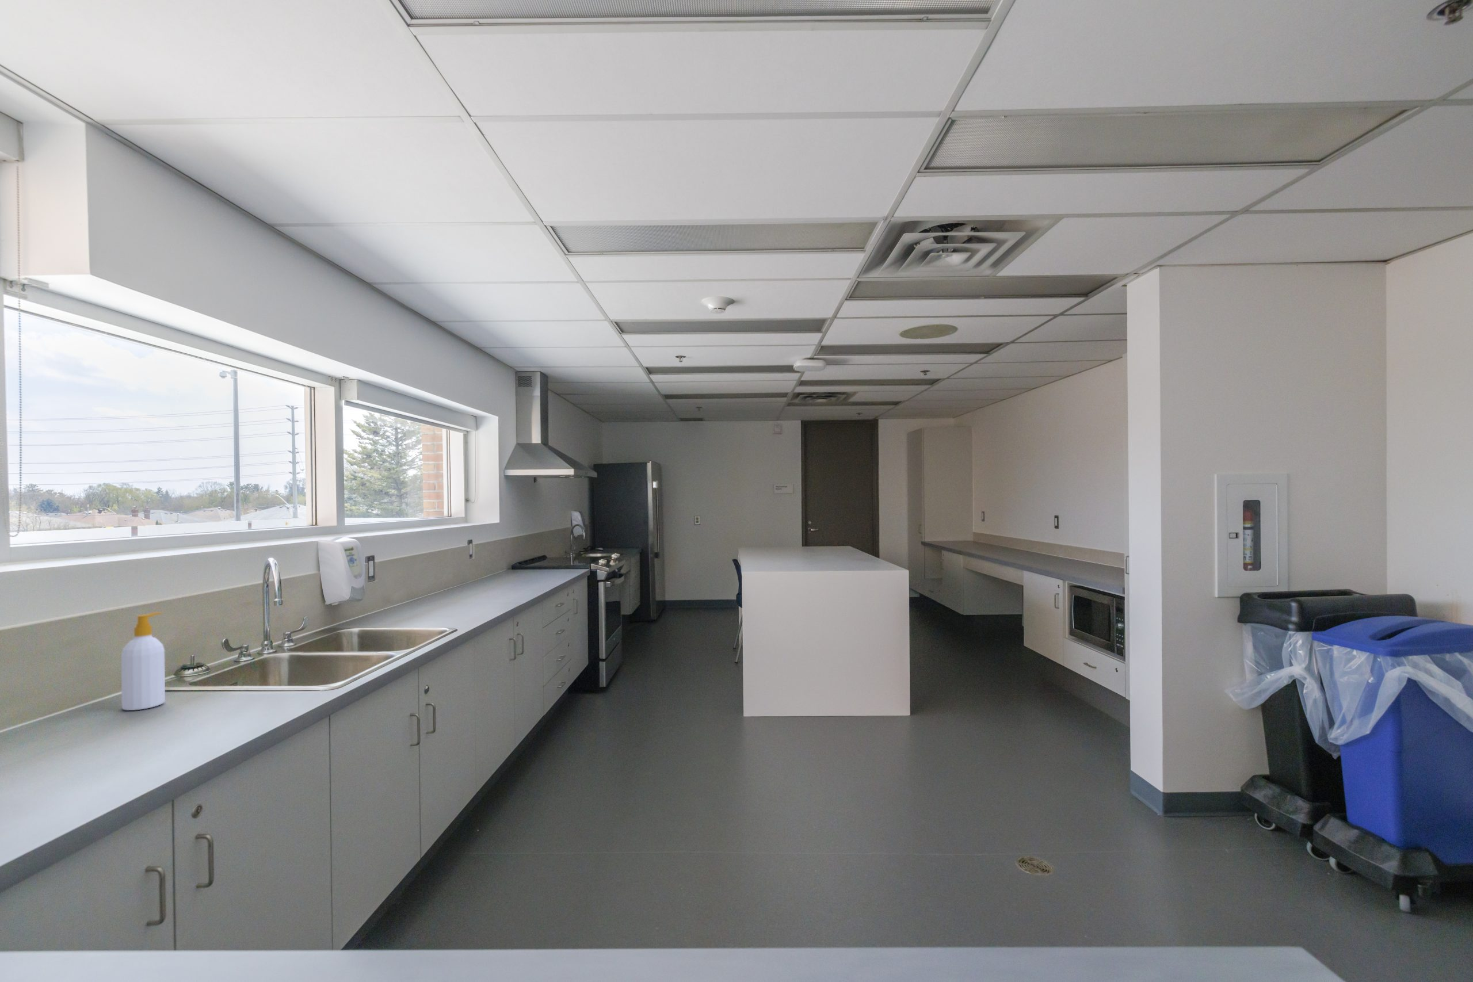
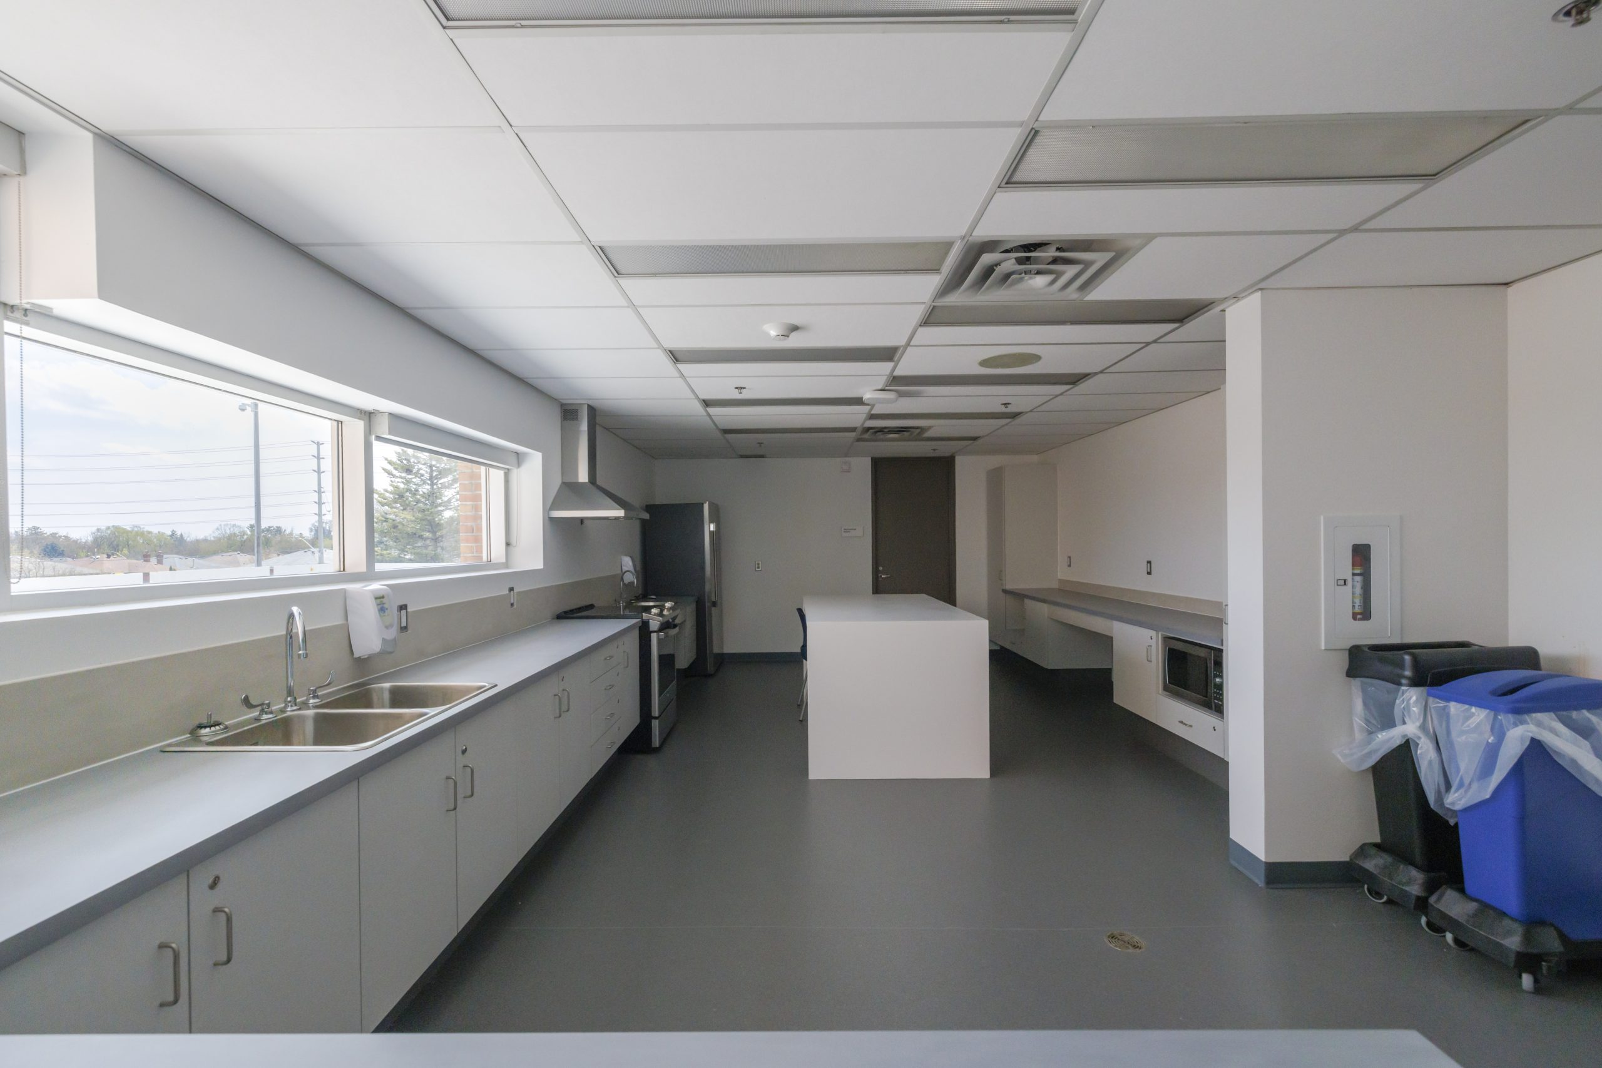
- soap bottle [121,612,165,711]
